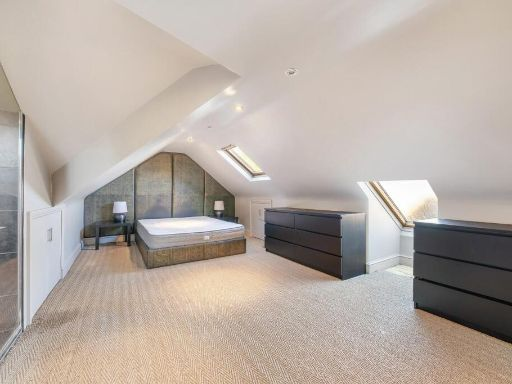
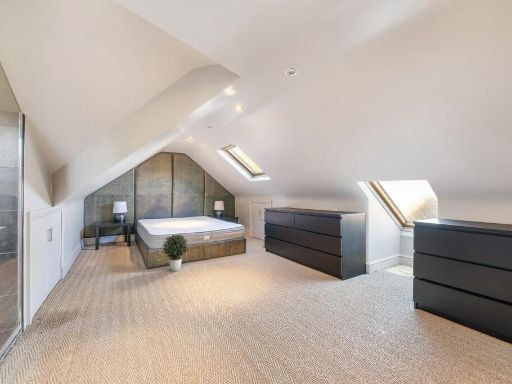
+ potted plant [162,234,189,272]
